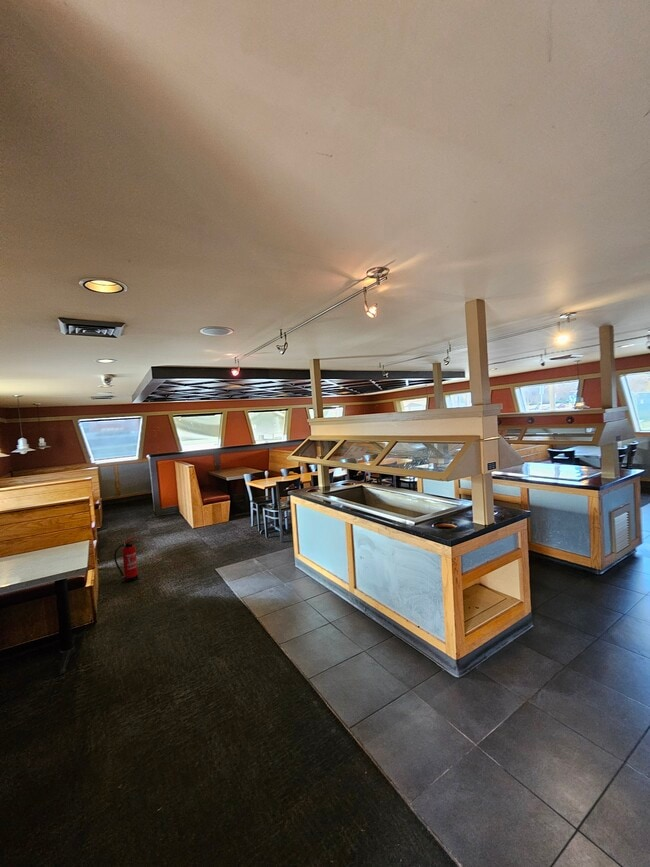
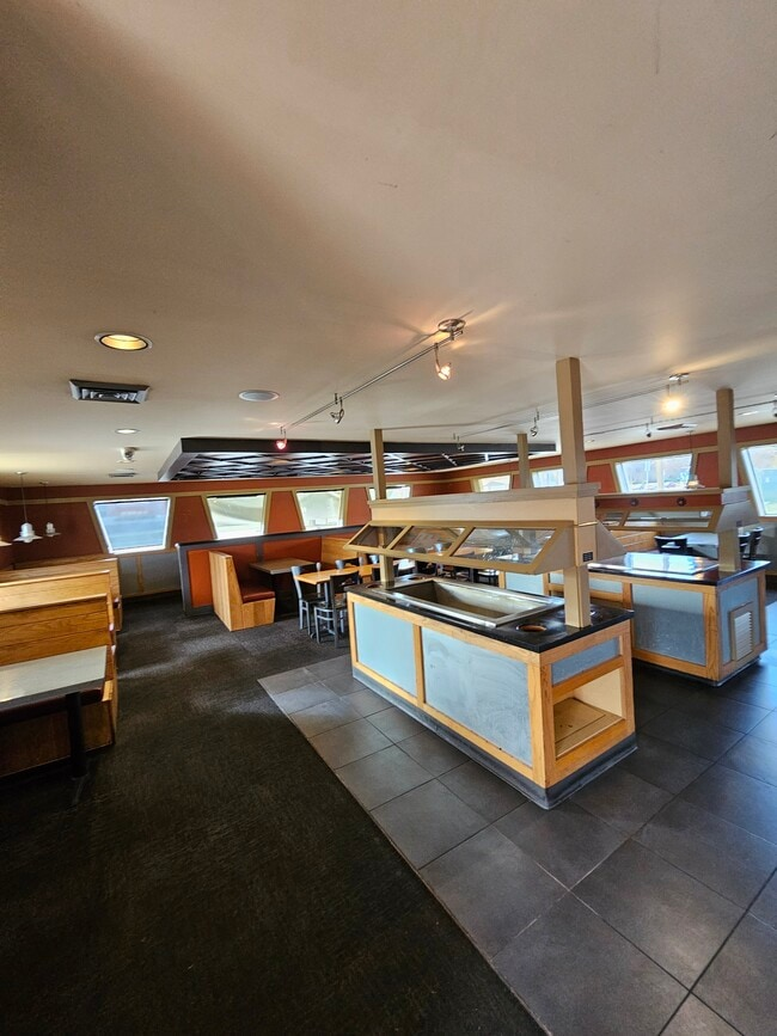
- fire extinguisher [113,535,139,583]
